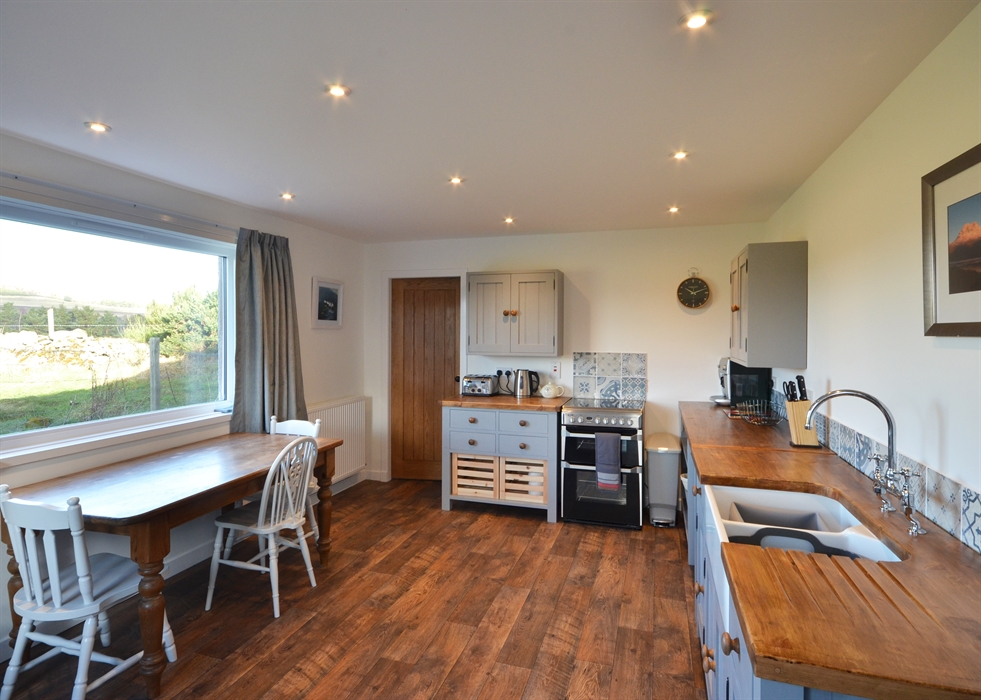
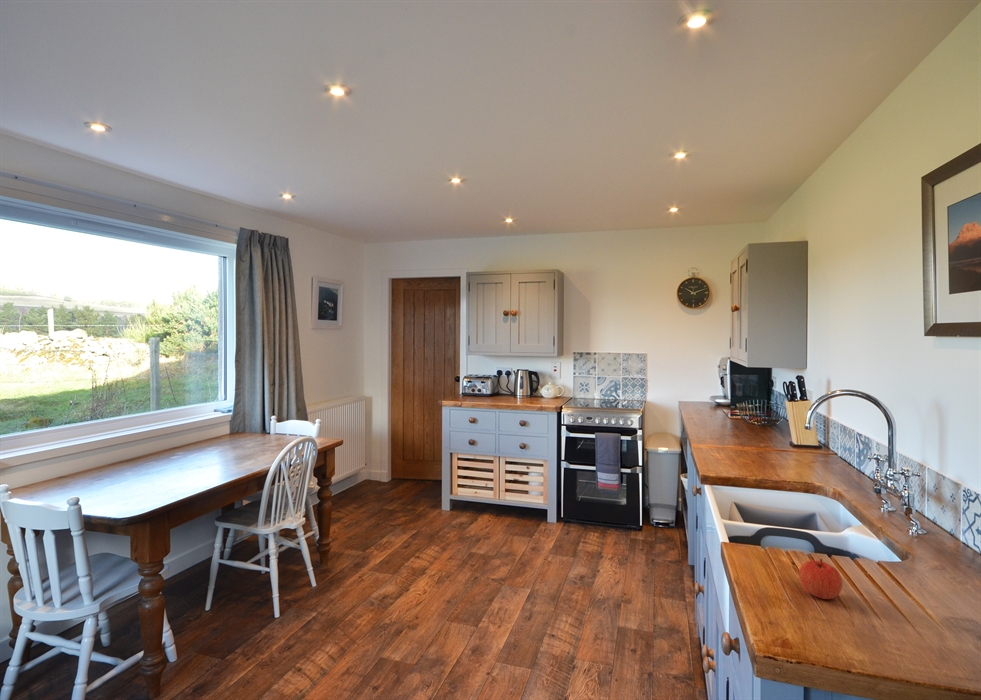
+ apple [798,558,843,600]
